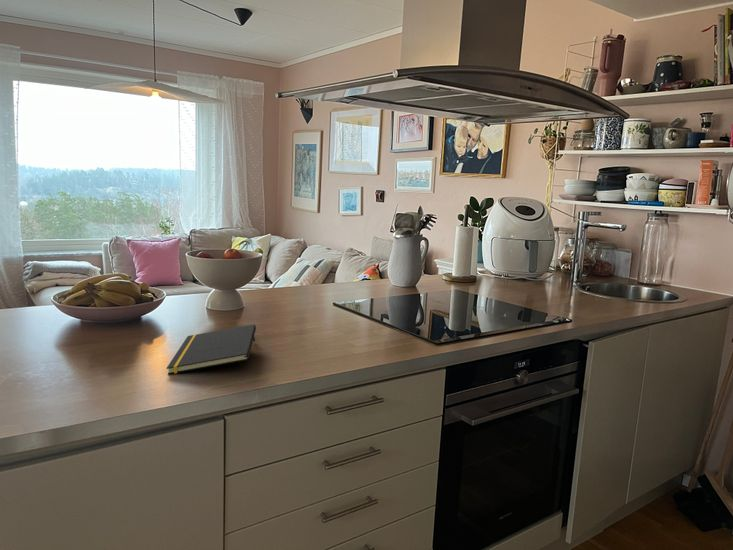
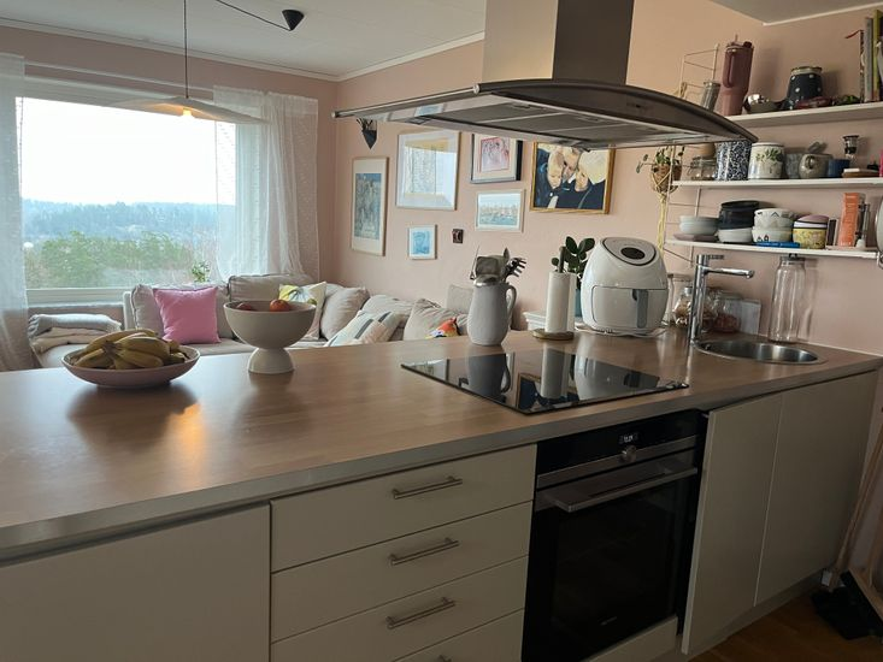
- notepad [166,323,257,375]
